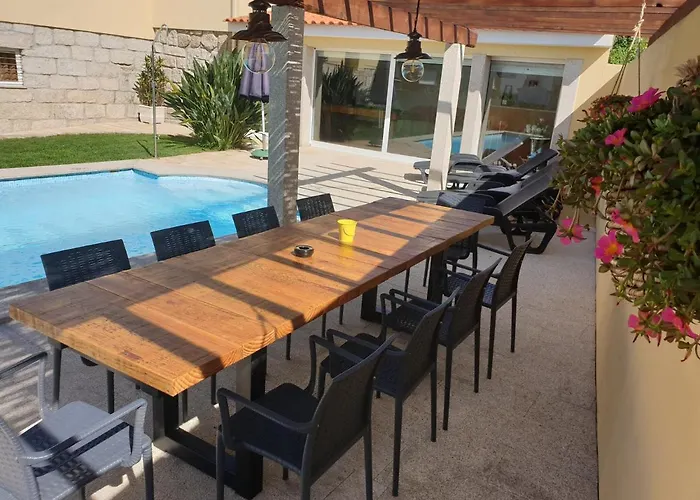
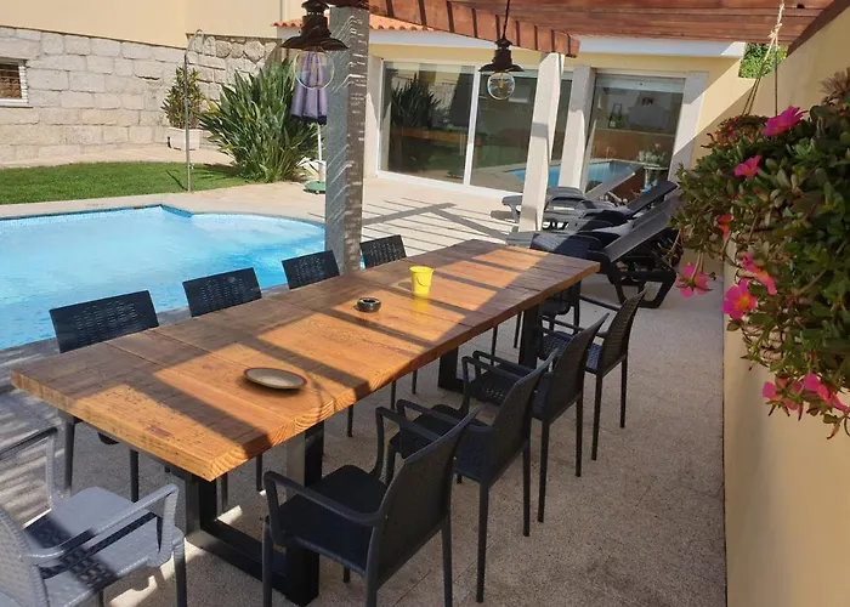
+ plate [242,365,308,390]
